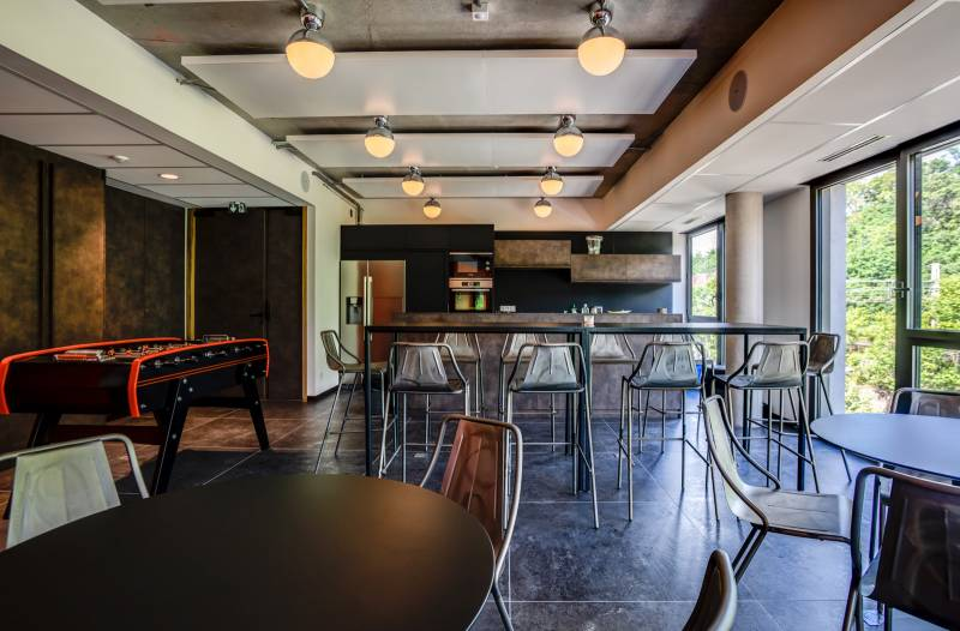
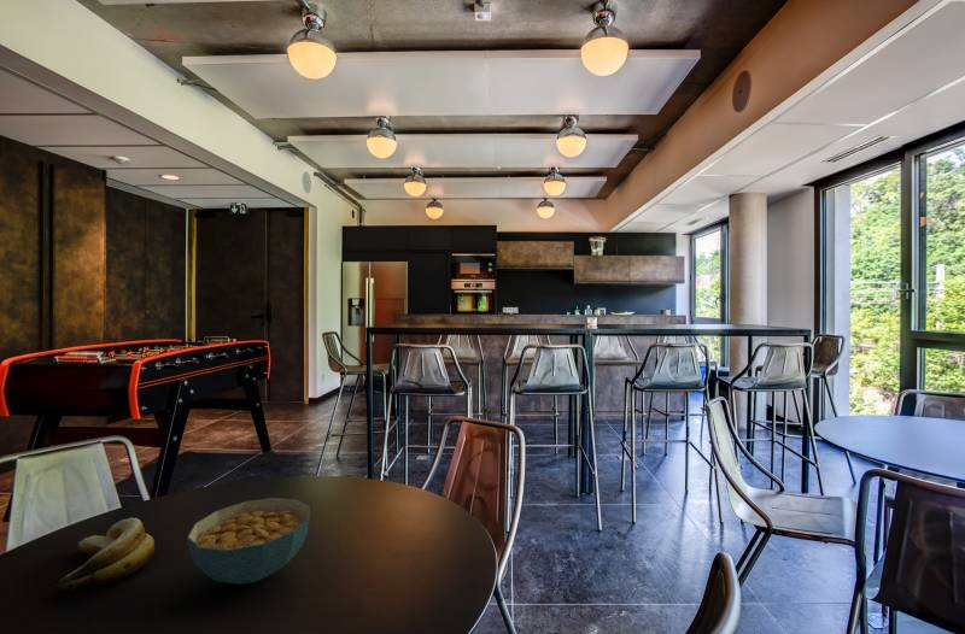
+ banana [54,517,156,594]
+ cereal bowl [186,497,311,586]
